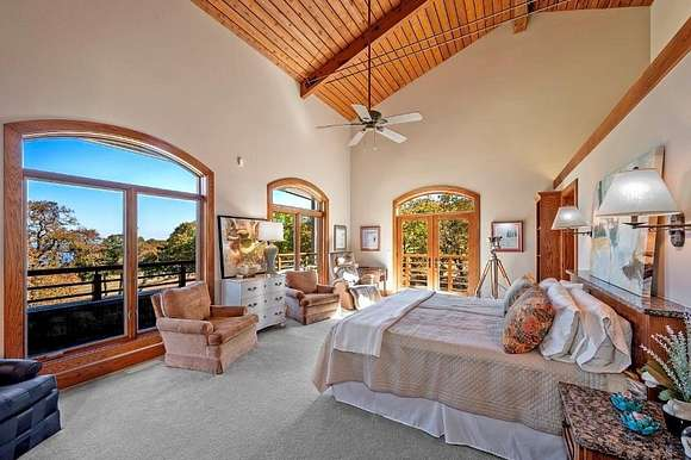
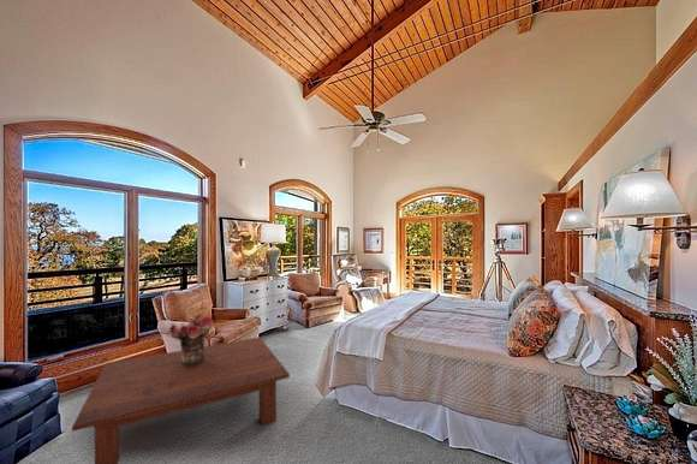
+ coffee table [71,335,291,464]
+ bouquet [166,313,214,365]
